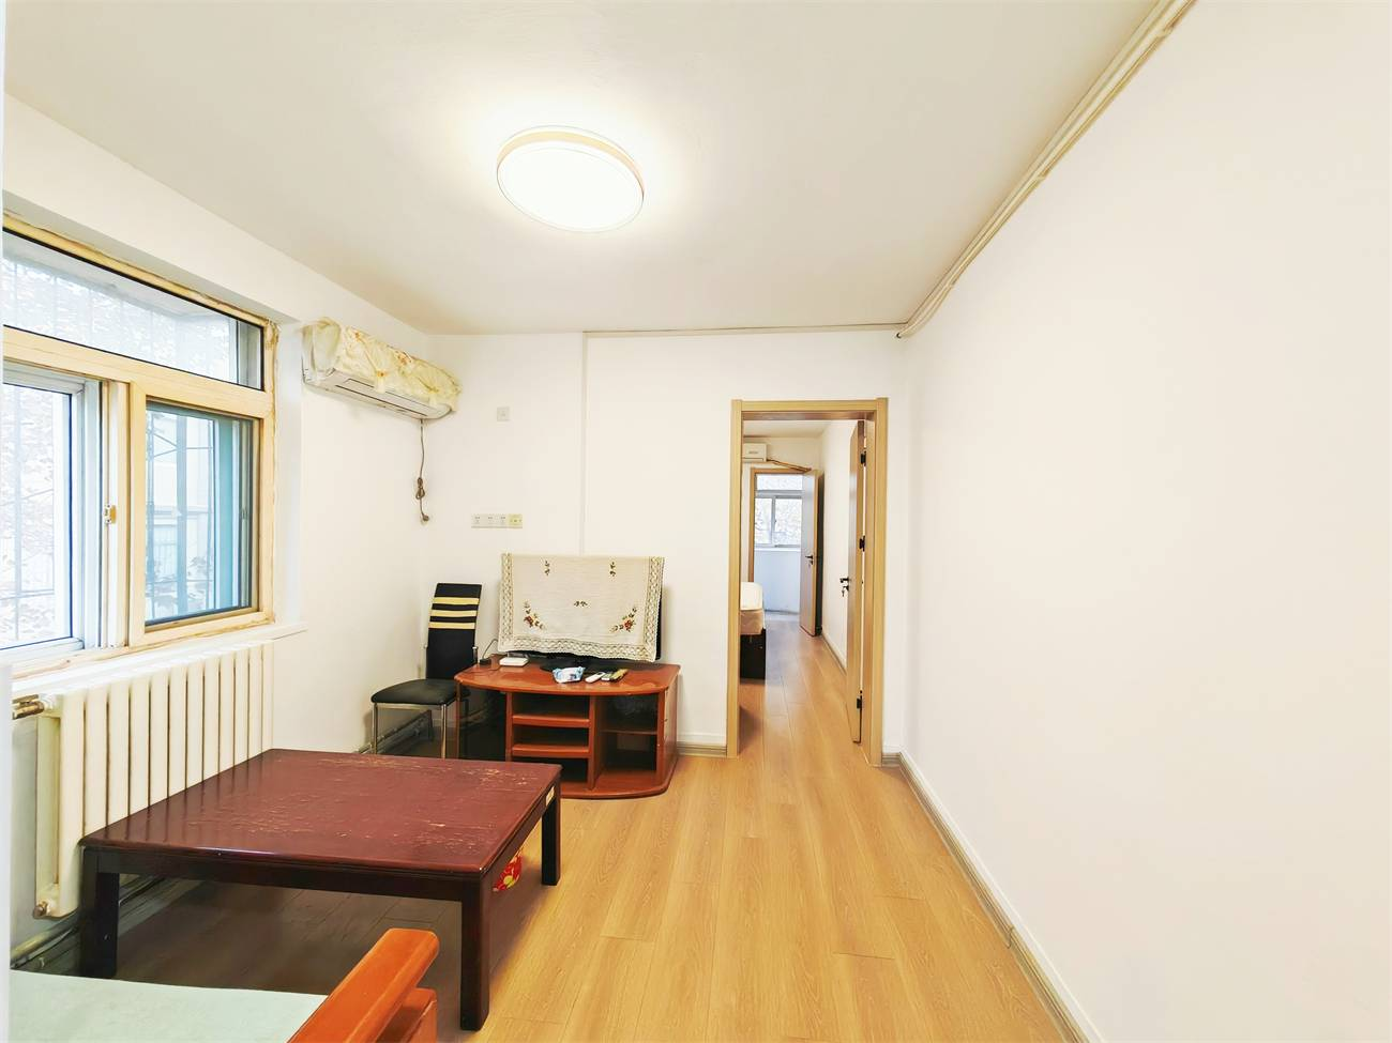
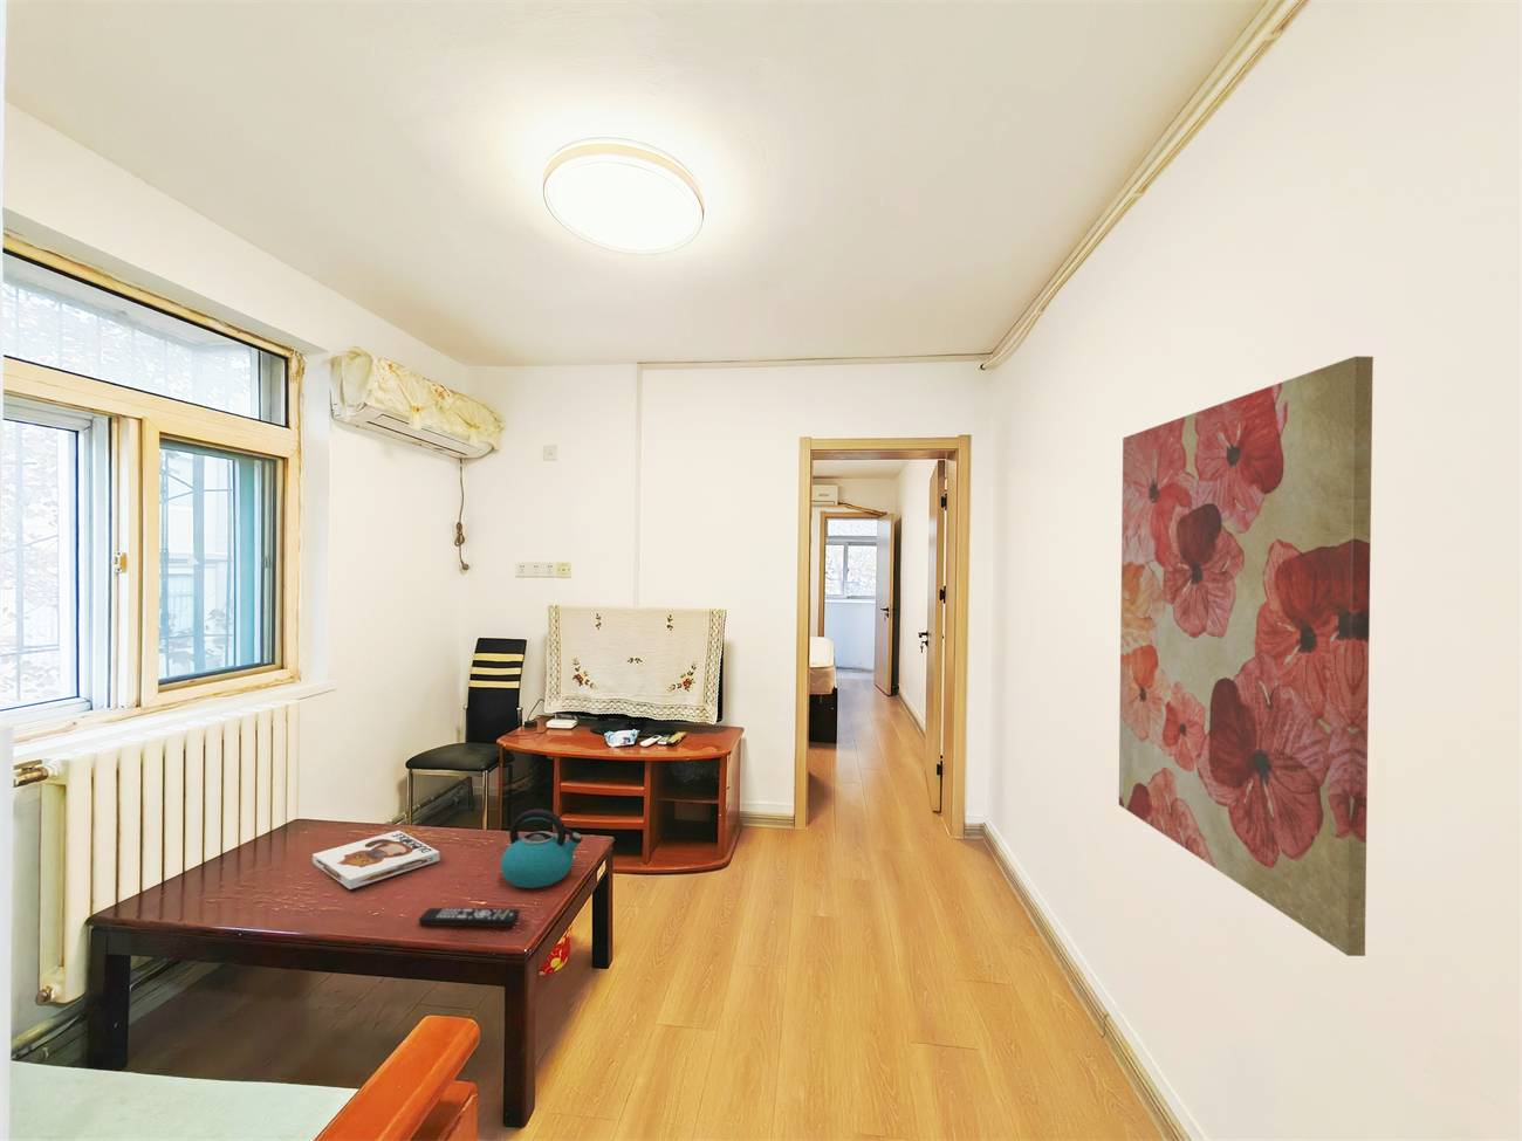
+ wall art [1118,355,1375,958]
+ remote control [418,907,521,928]
+ board game [312,829,441,891]
+ kettle [500,808,584,889]
